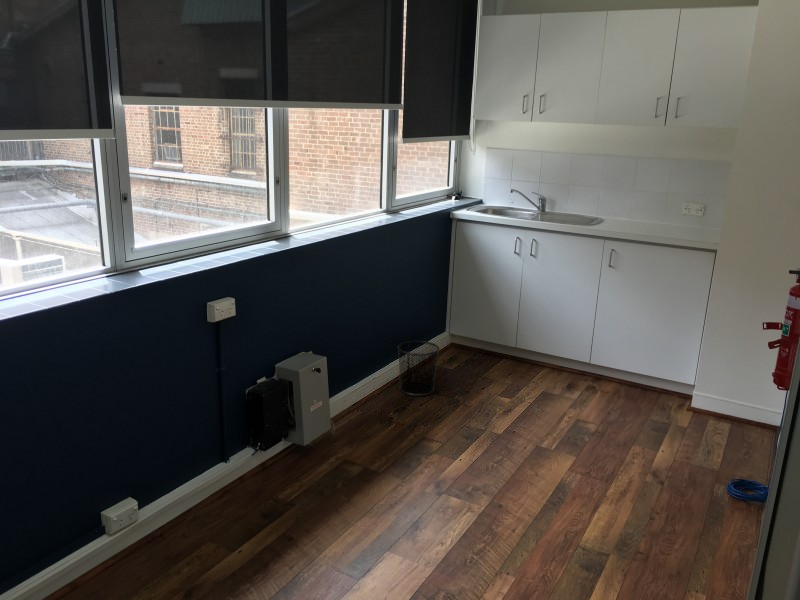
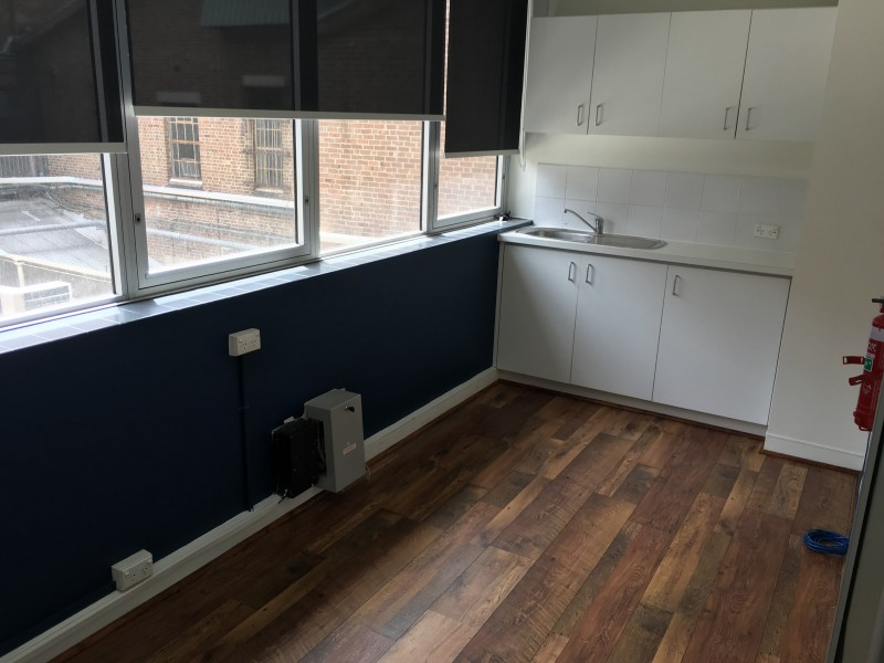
- waste bin [396,340,441,397]
